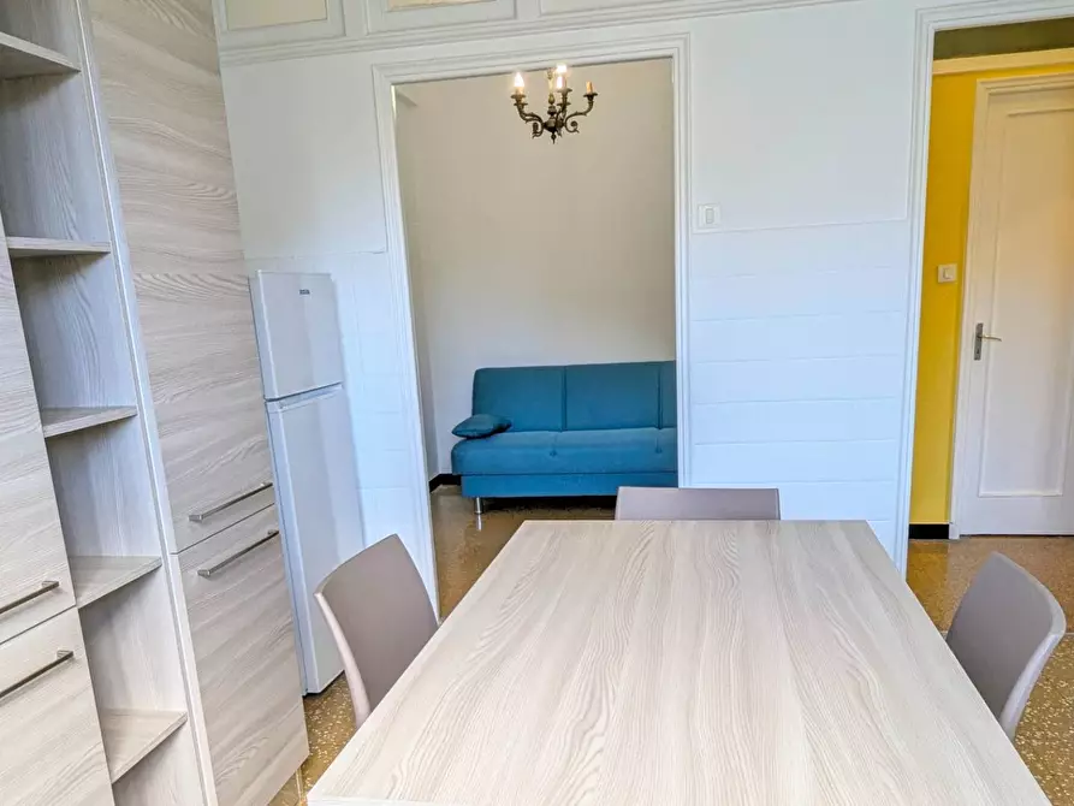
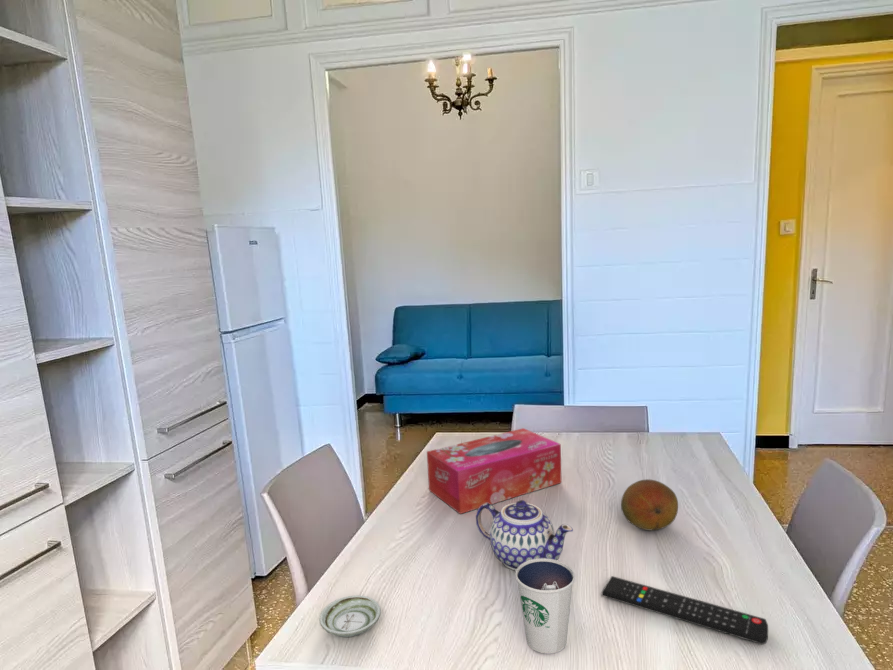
+ saucer [318,595,382,638]
+ dixie cup [514,558,576,655]
+ remote control [601,575,769,645]
+ tissue box [426,427,563,515]
+ fruit [620,478,679,531]
+ teapot [475,499,574,572]
